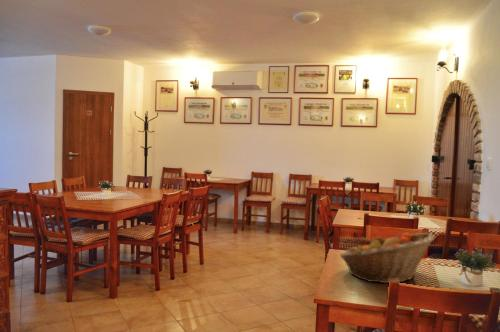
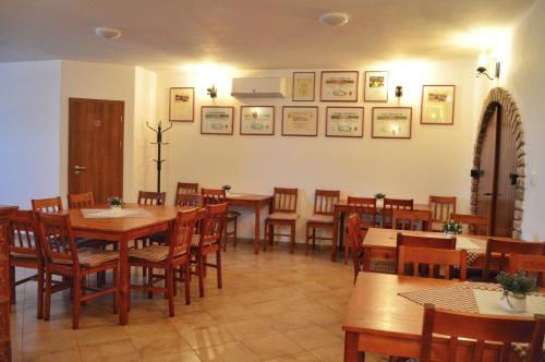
- fruit basket [339,232,435,284]
